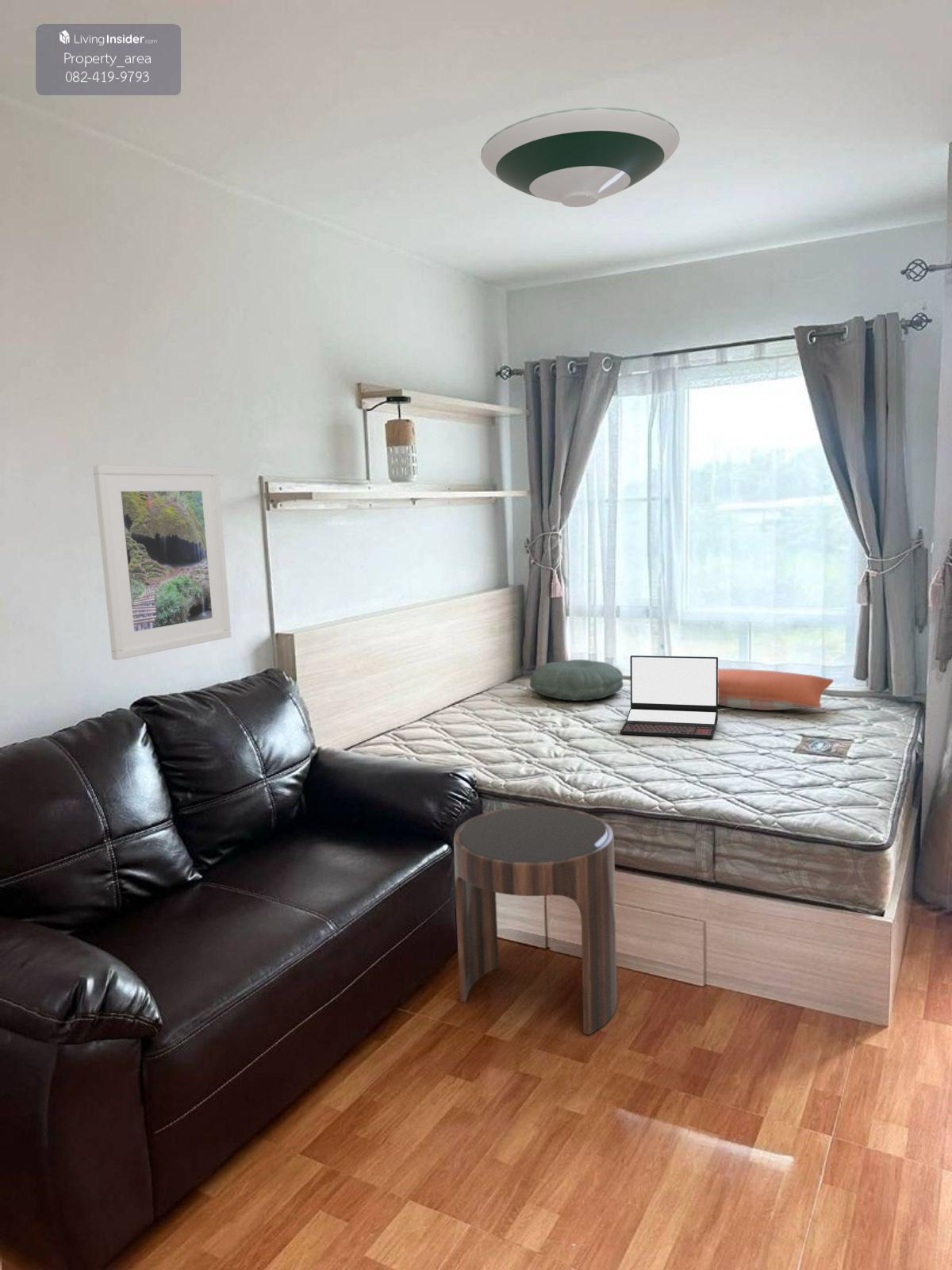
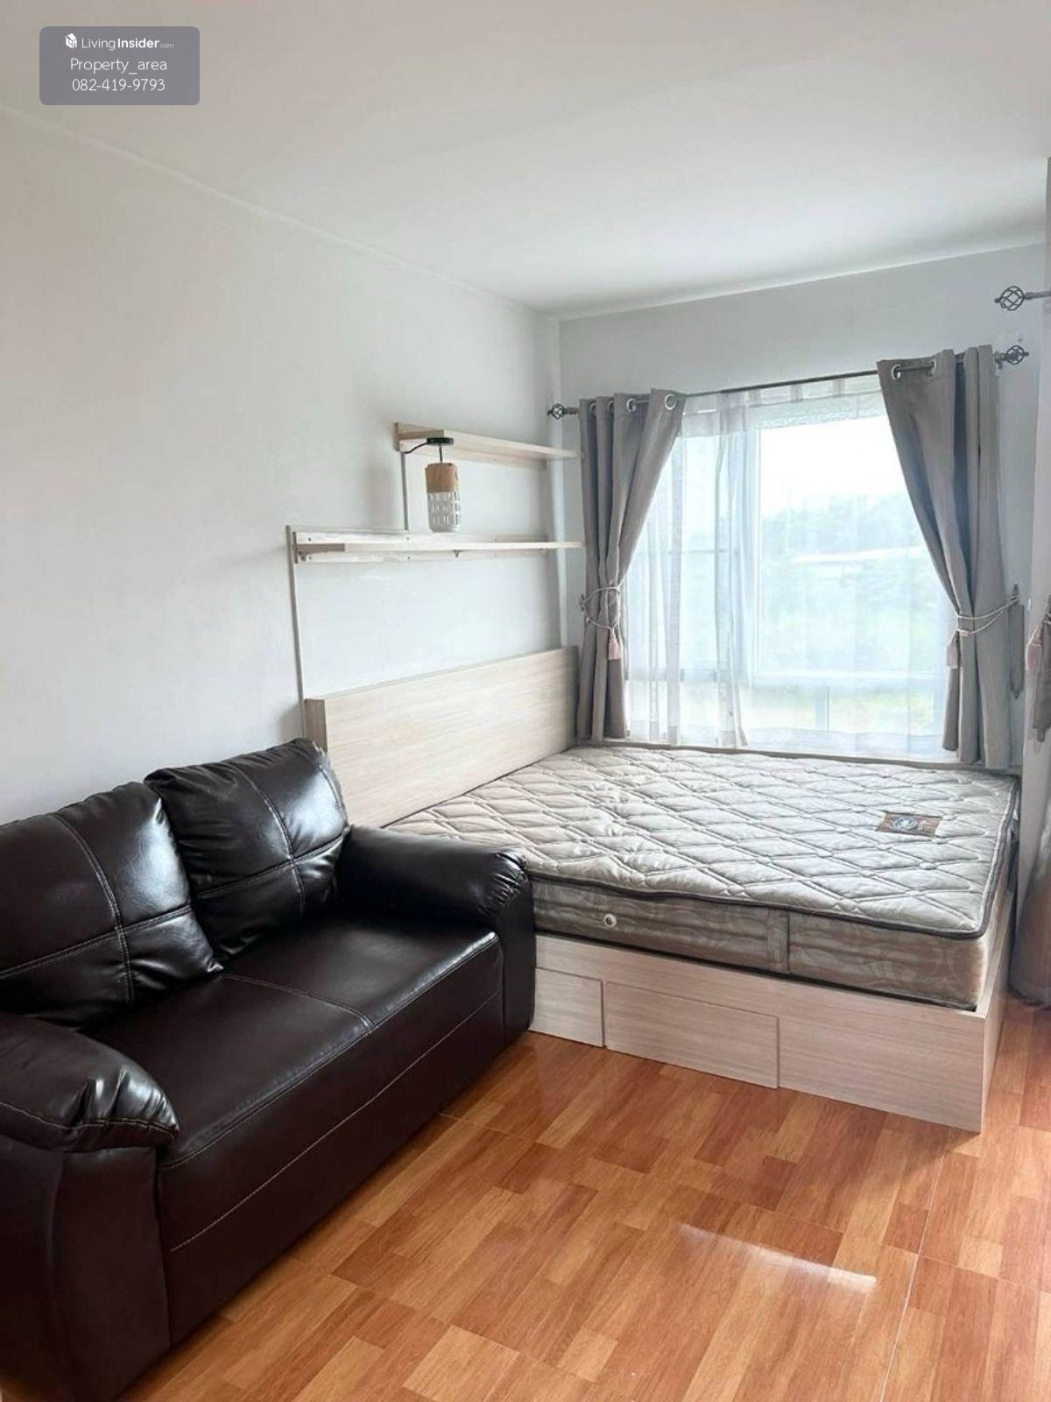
- side table [453,806,618,1036]
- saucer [480,106,681,208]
- pillow [529,659,624,702]
- laptop [620,655,719,739]
- pillow [718,668,835,711]
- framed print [92,464,232,660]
